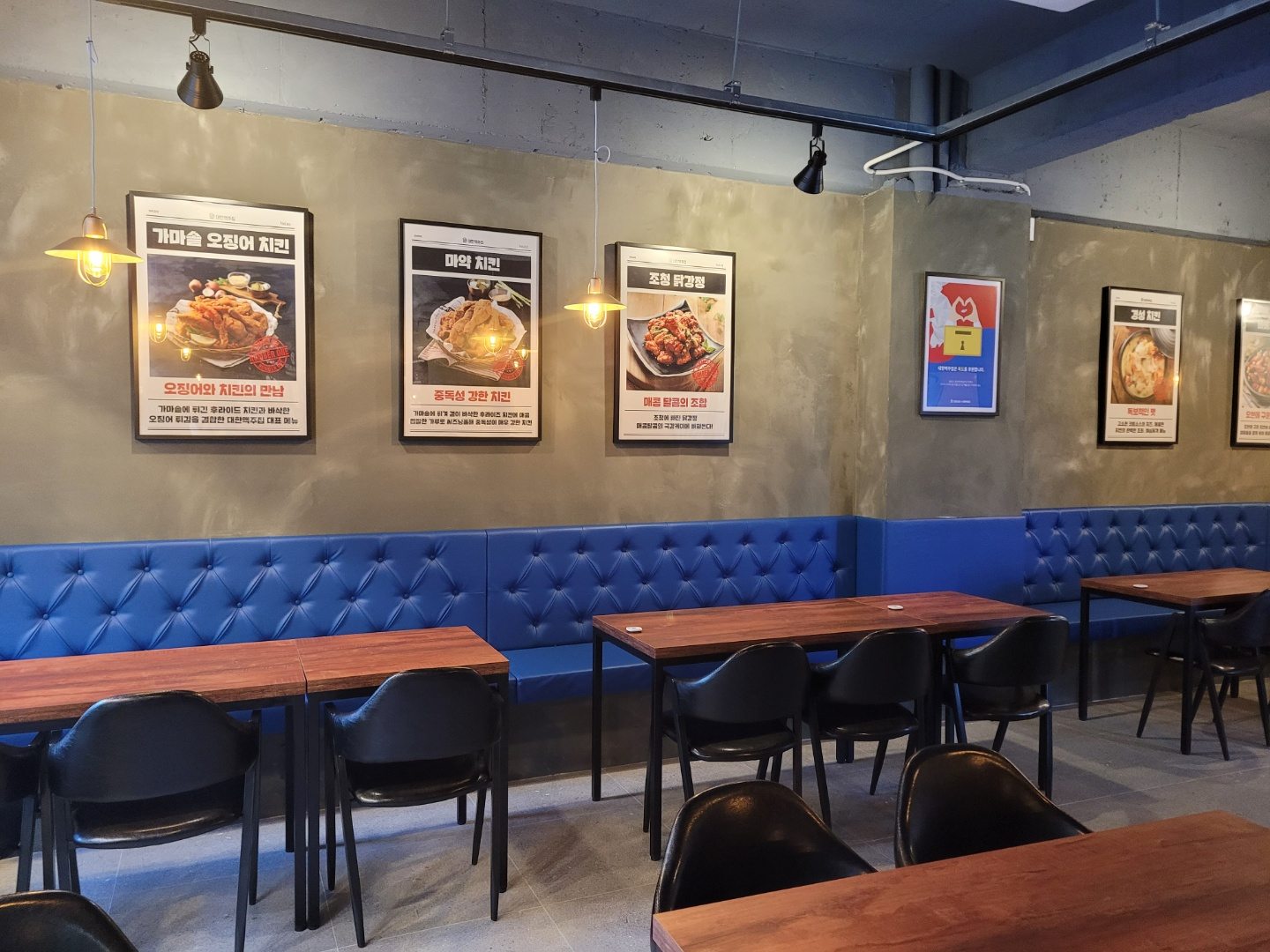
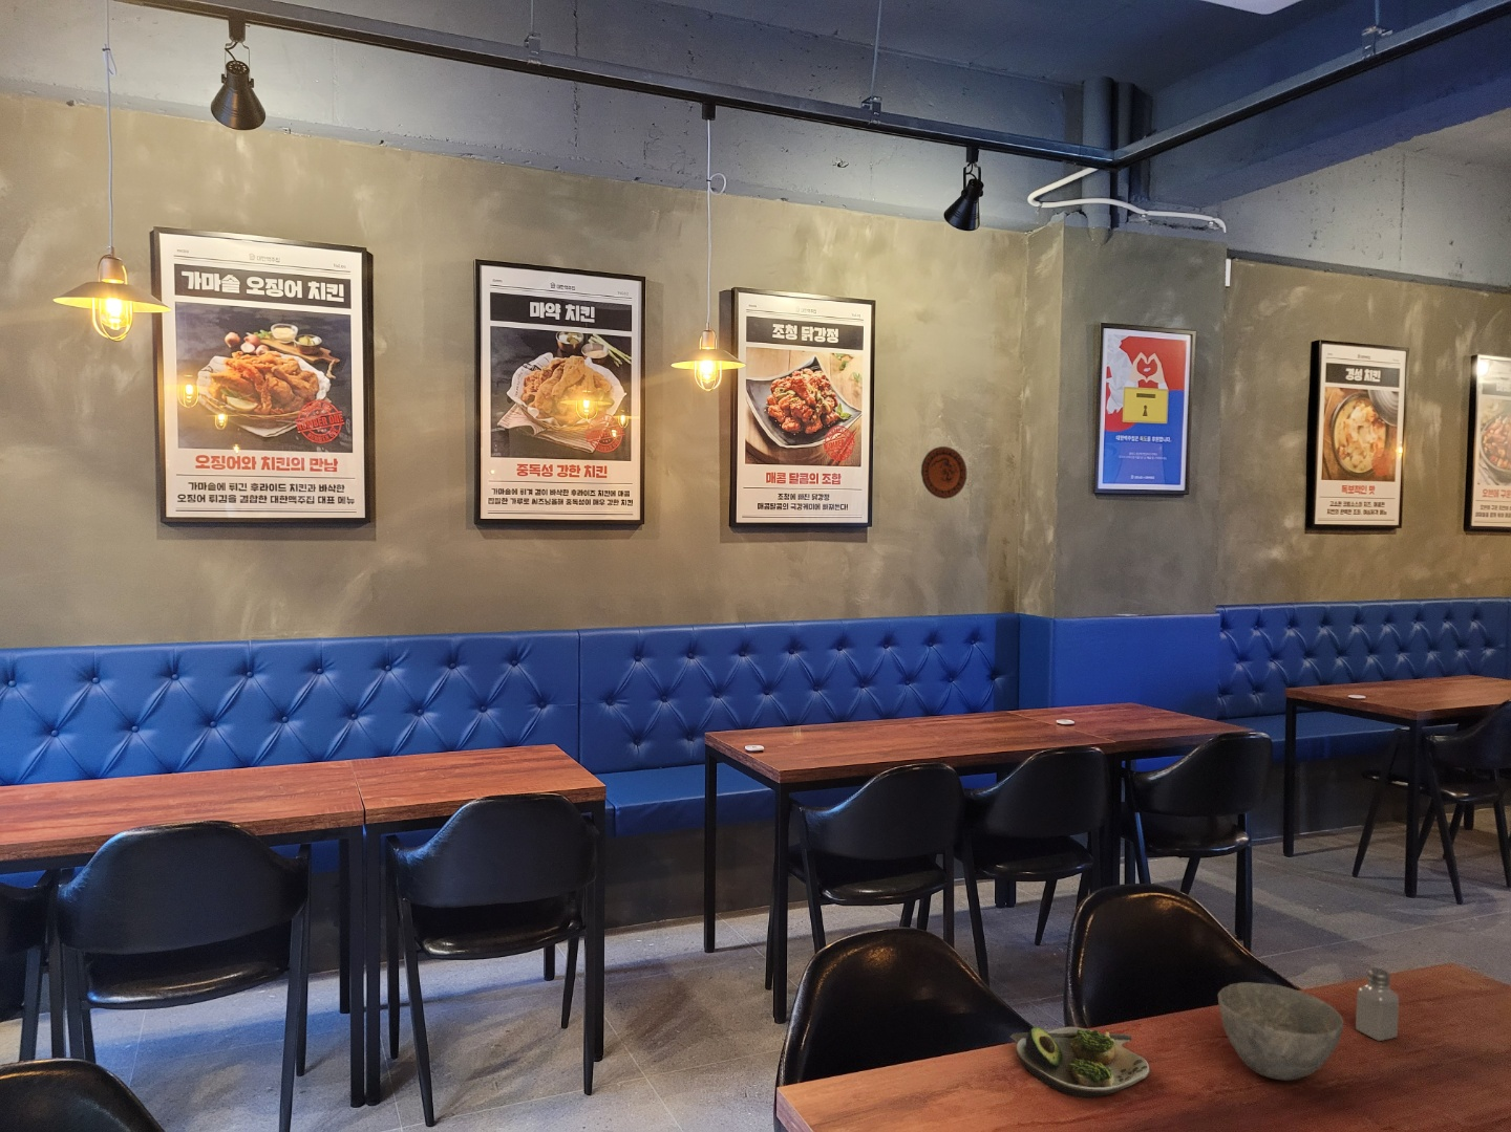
+ salad plate [1009,1026,1151,1099]
+ bowl [1217,981,1344,1082]
+ saltshaker [1355,968,1400,1042]
+ decorative plate [920,446,967,499]
